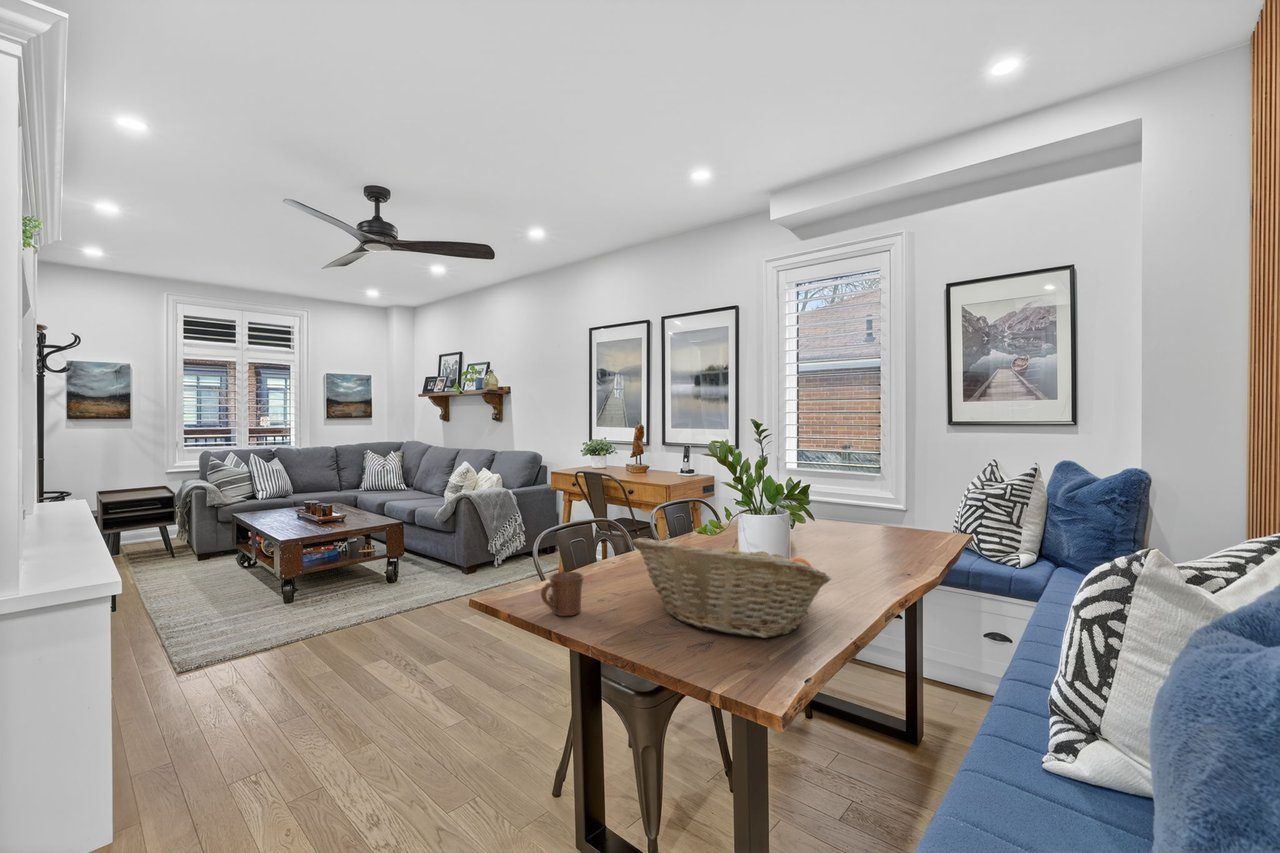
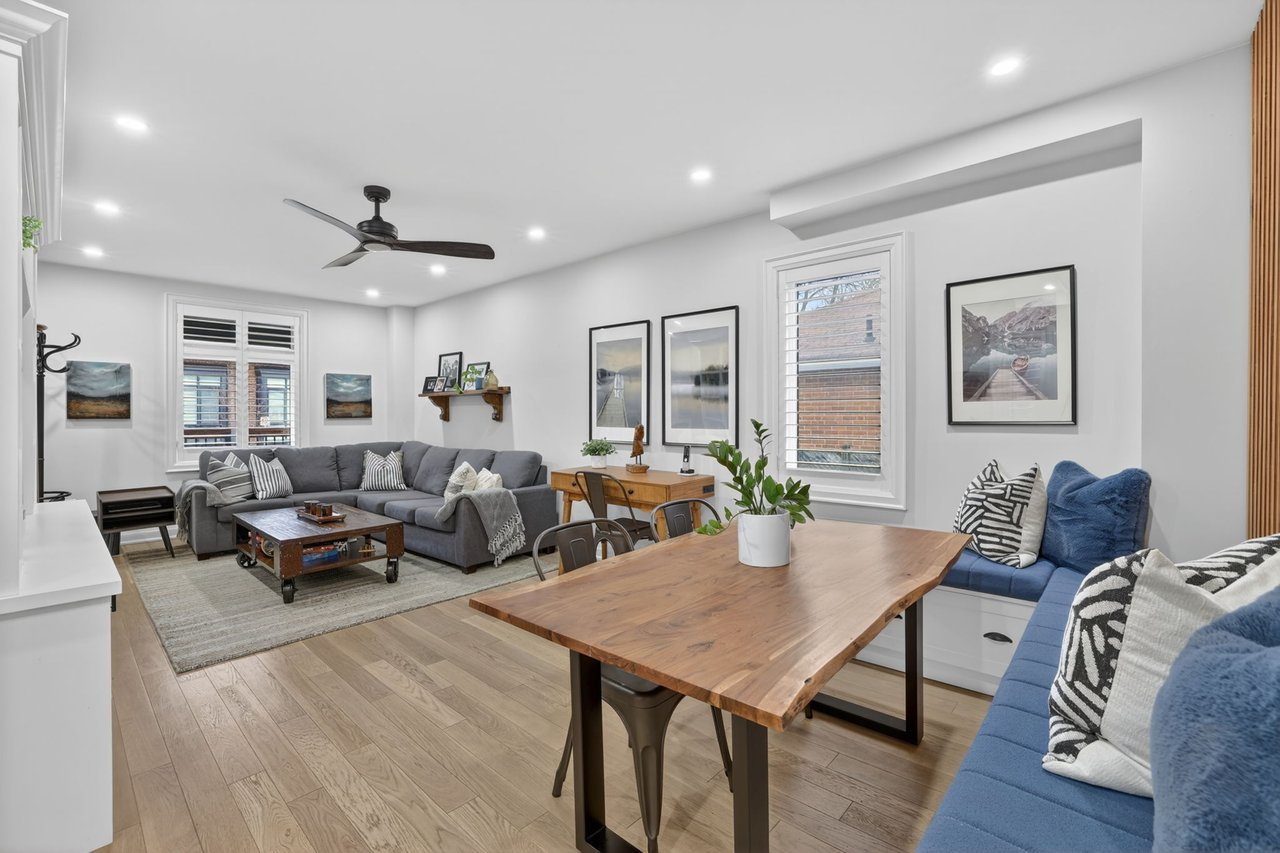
- fruit basket [631,537,832,639]
- mug [540,571,585,617]
